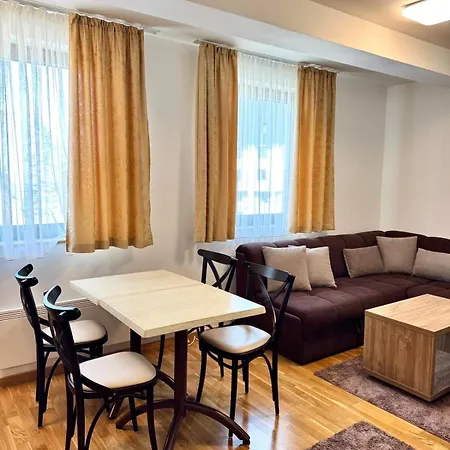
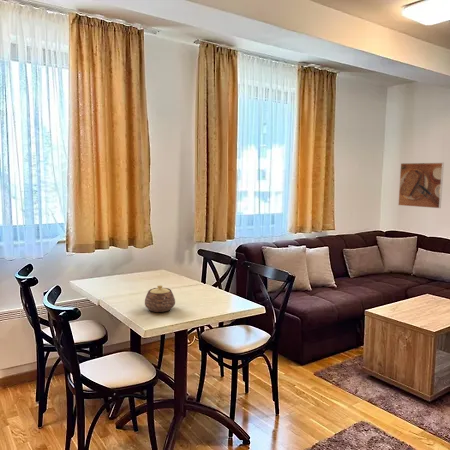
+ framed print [397,162,445,209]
+ teapot [144,284,176,313]
